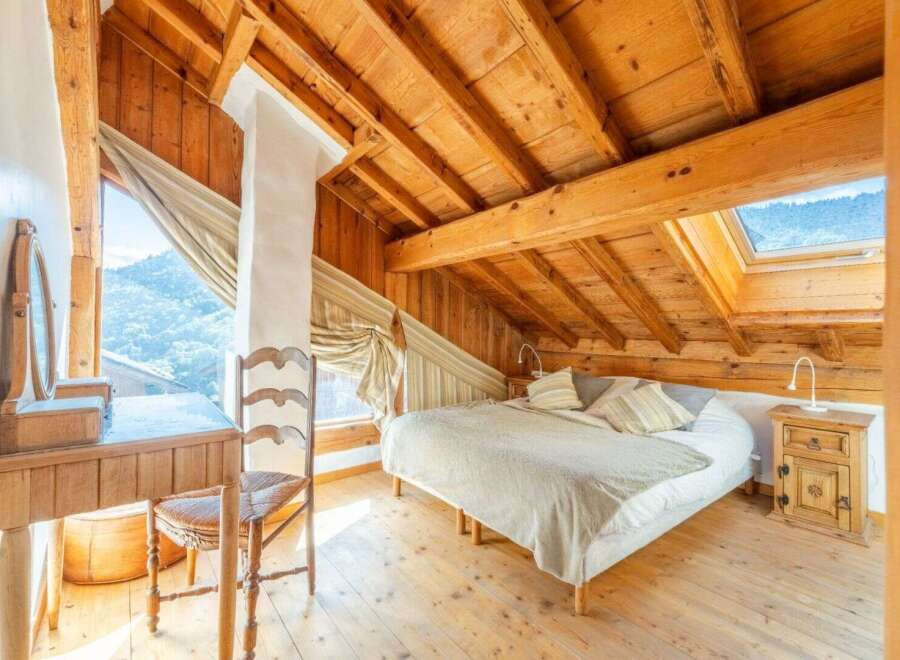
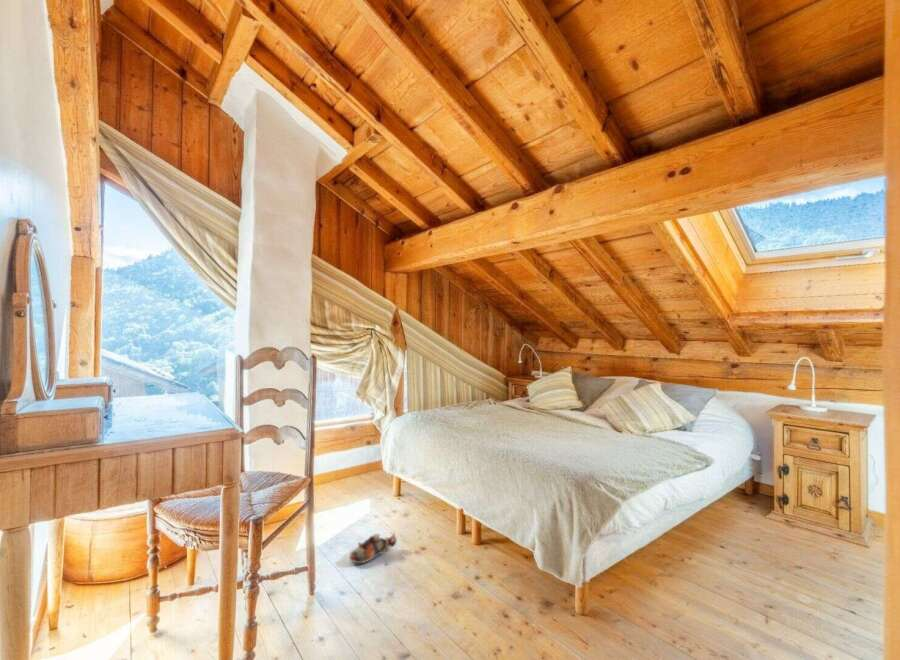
+ shoe [349,532,397,564]
